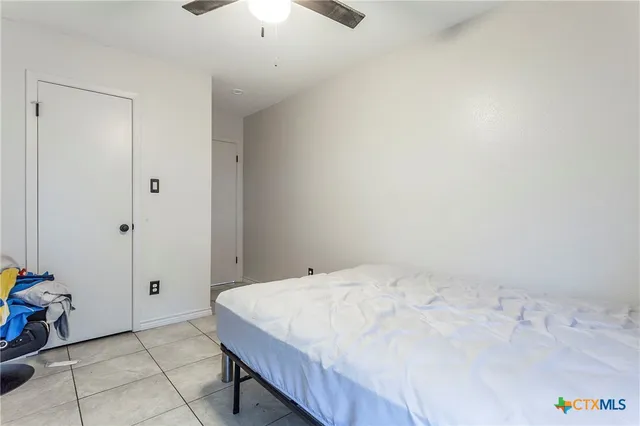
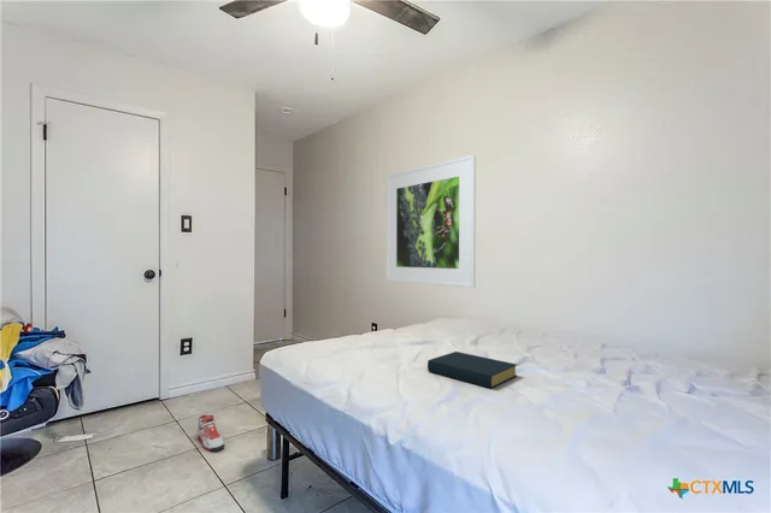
+ sneaker [196,413,225,452]
+ hardback book [426,350,518,389]
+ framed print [384,154,477,289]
